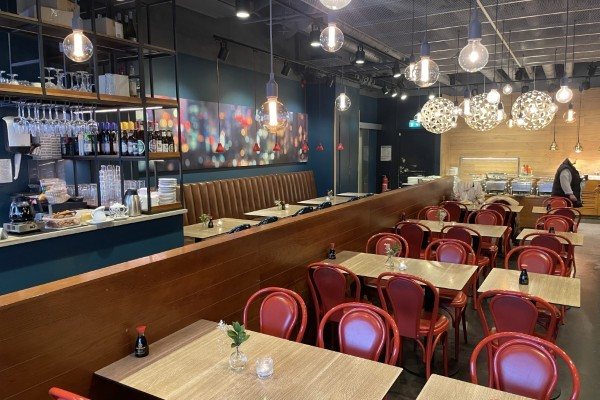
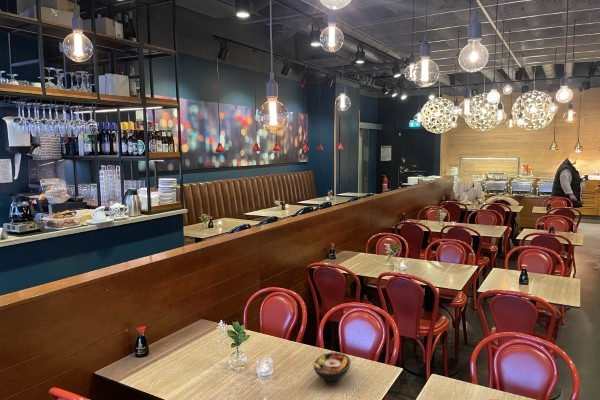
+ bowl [312,351,352,382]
